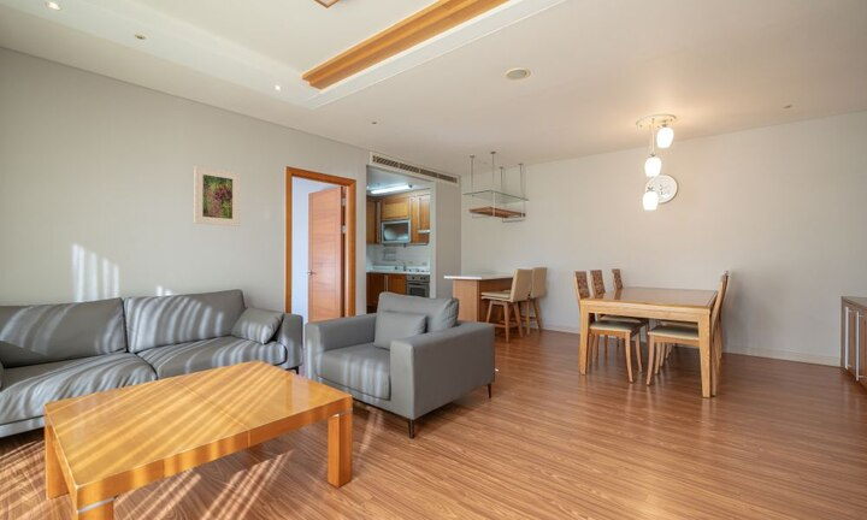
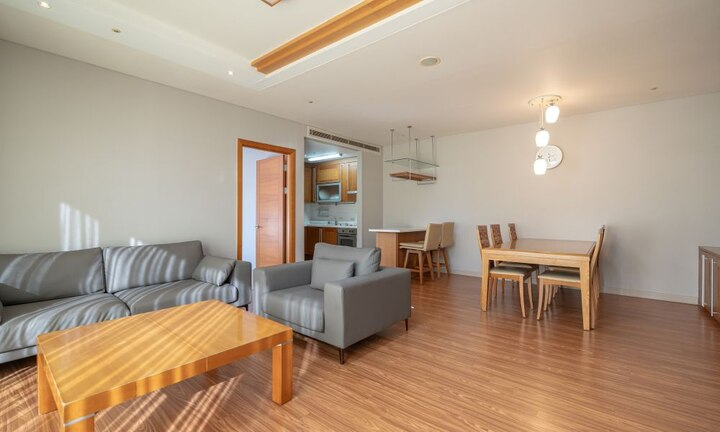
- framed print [193,165,241,228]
